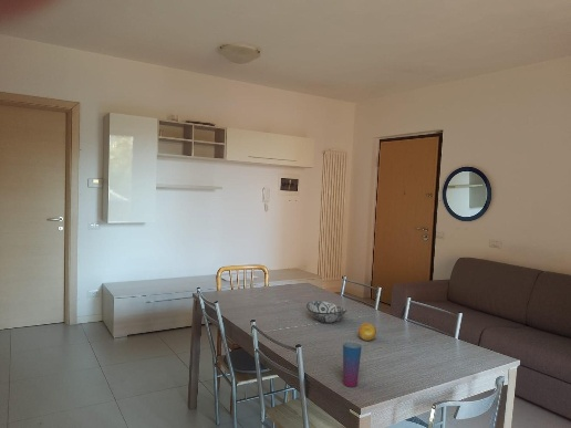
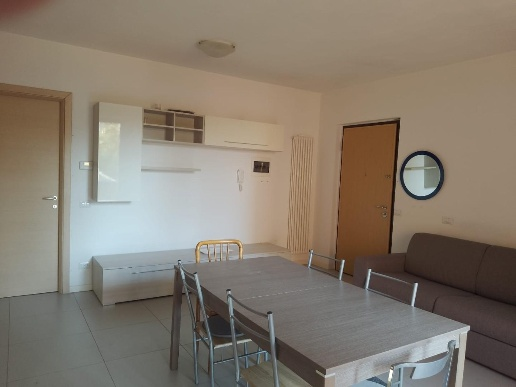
- cup [342,340,363,388]
- fruit [357,322,377,342]
- decorative bowl [305,300,347,324]
